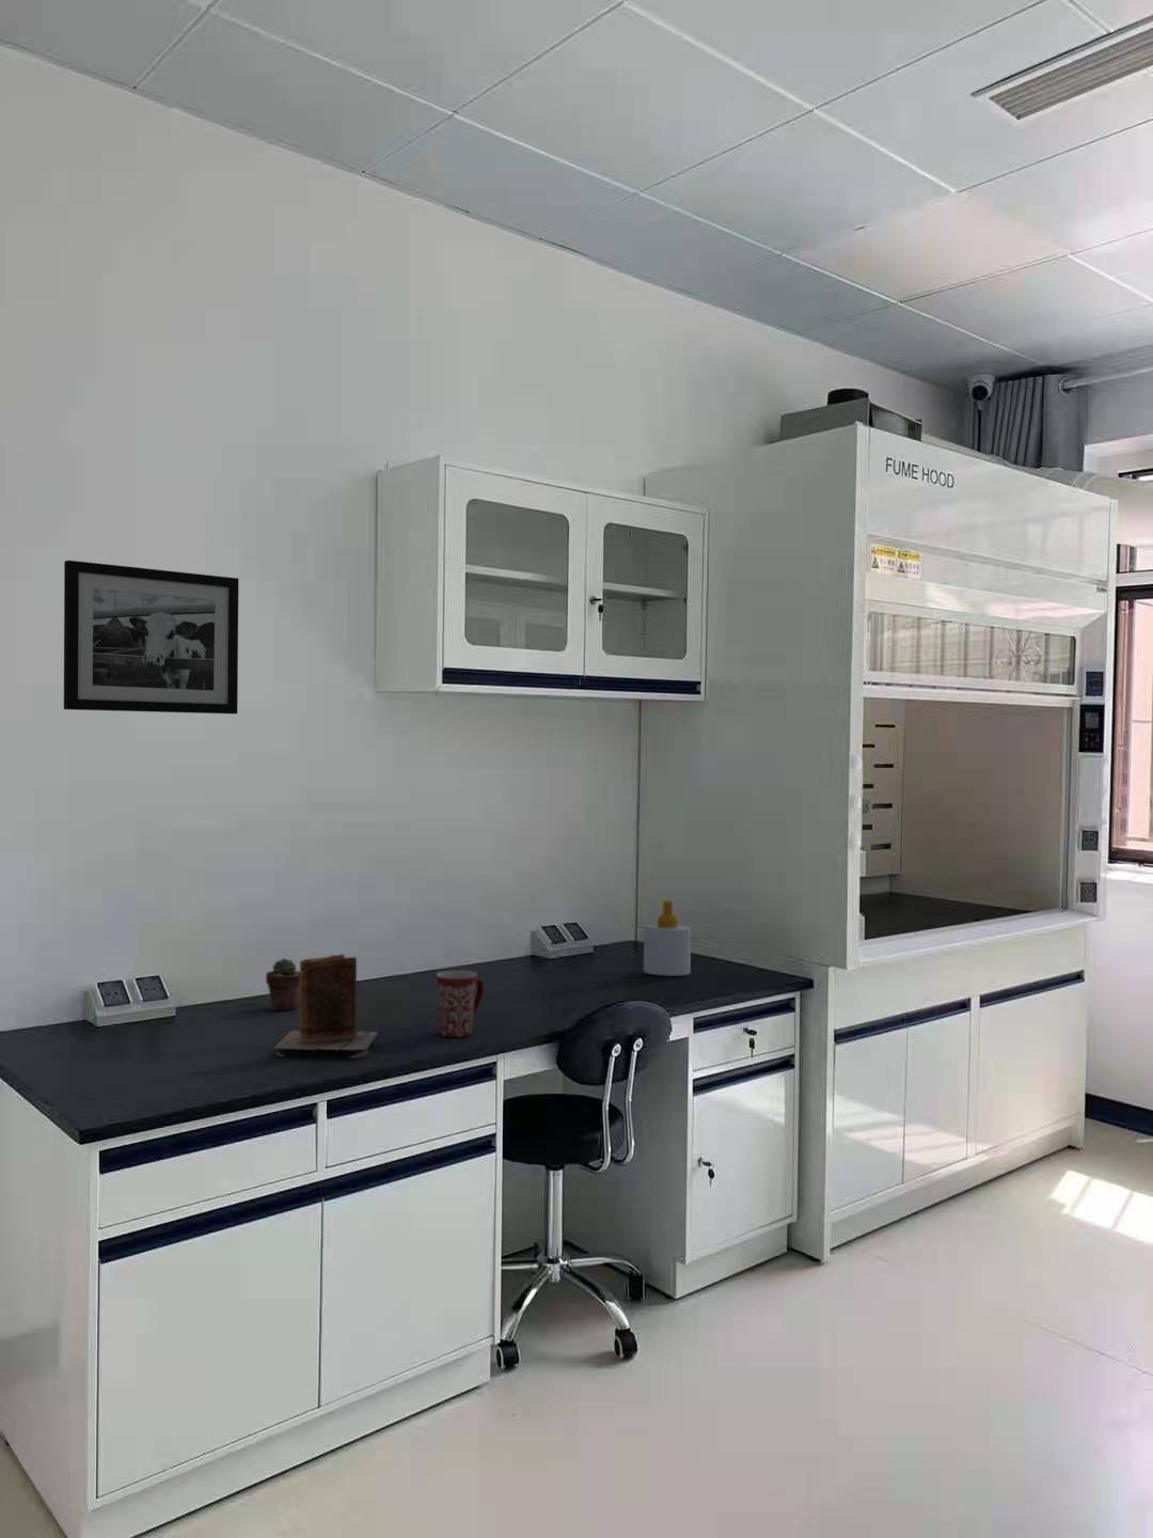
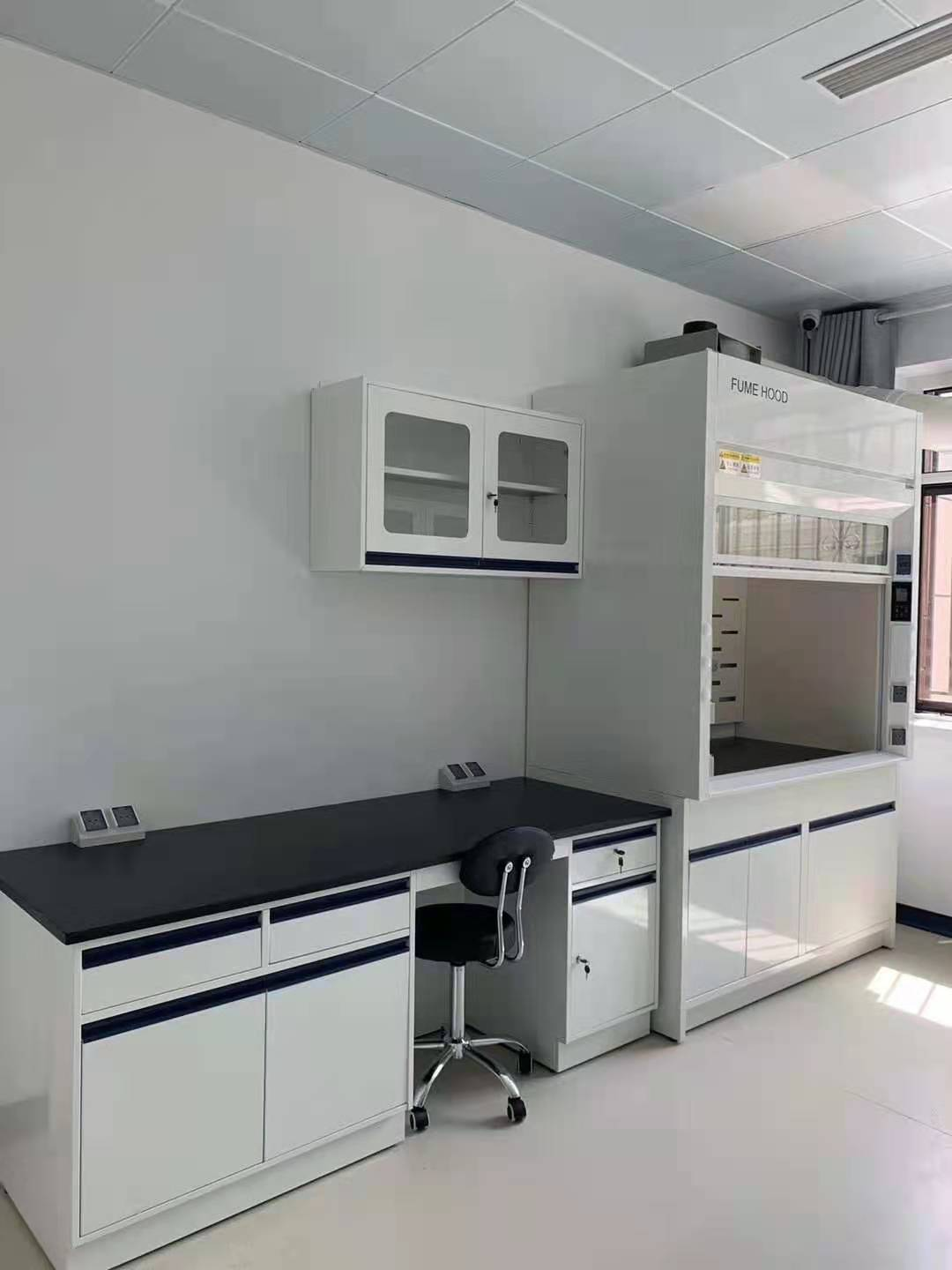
- soap bottle [643,900,692,977]
- potted succulent [265,957,300,1011]
- picture frame [63,559,240,715]
- book [273,953,379,1060]
- mug [436,970,484,1038]
